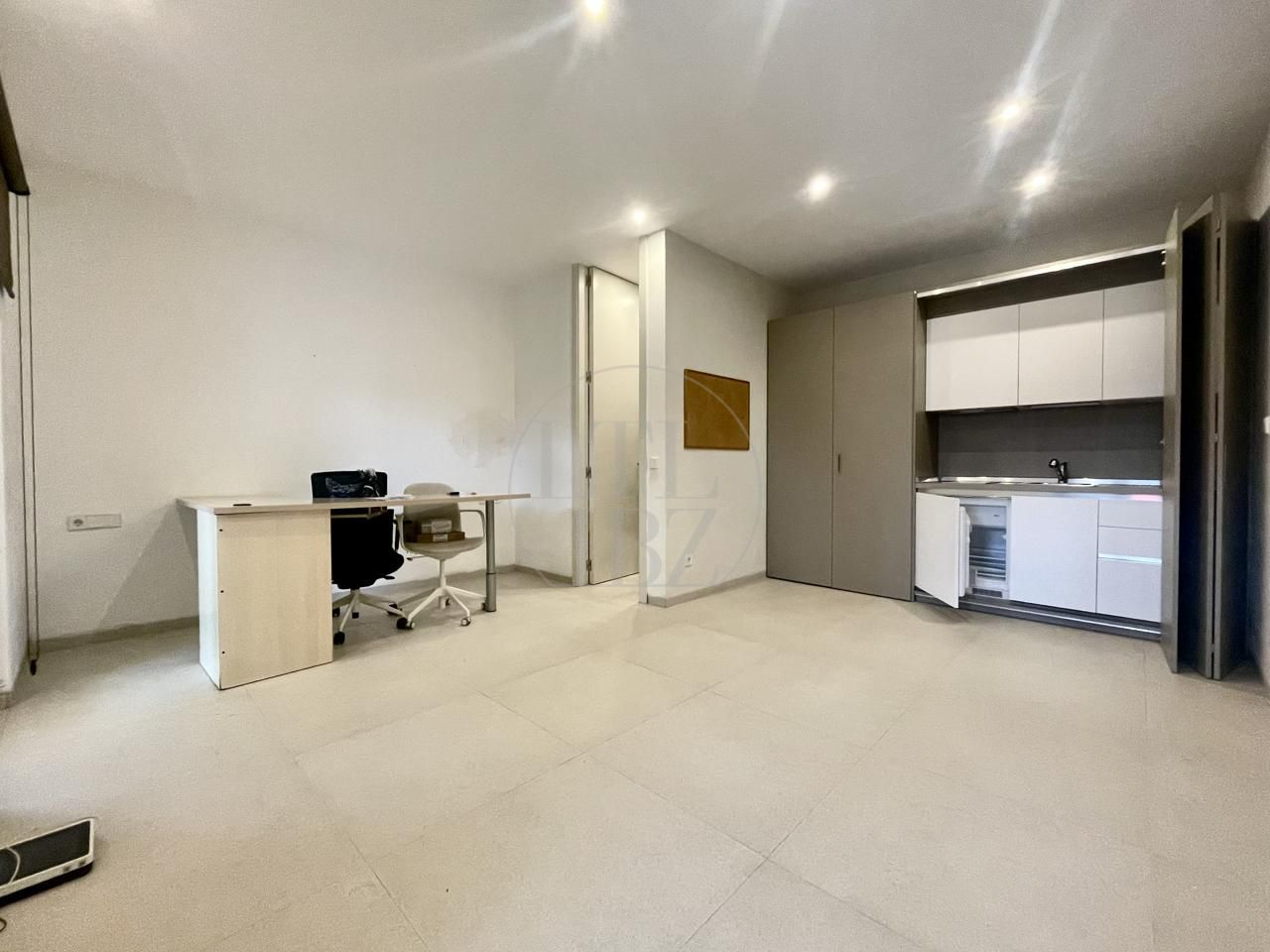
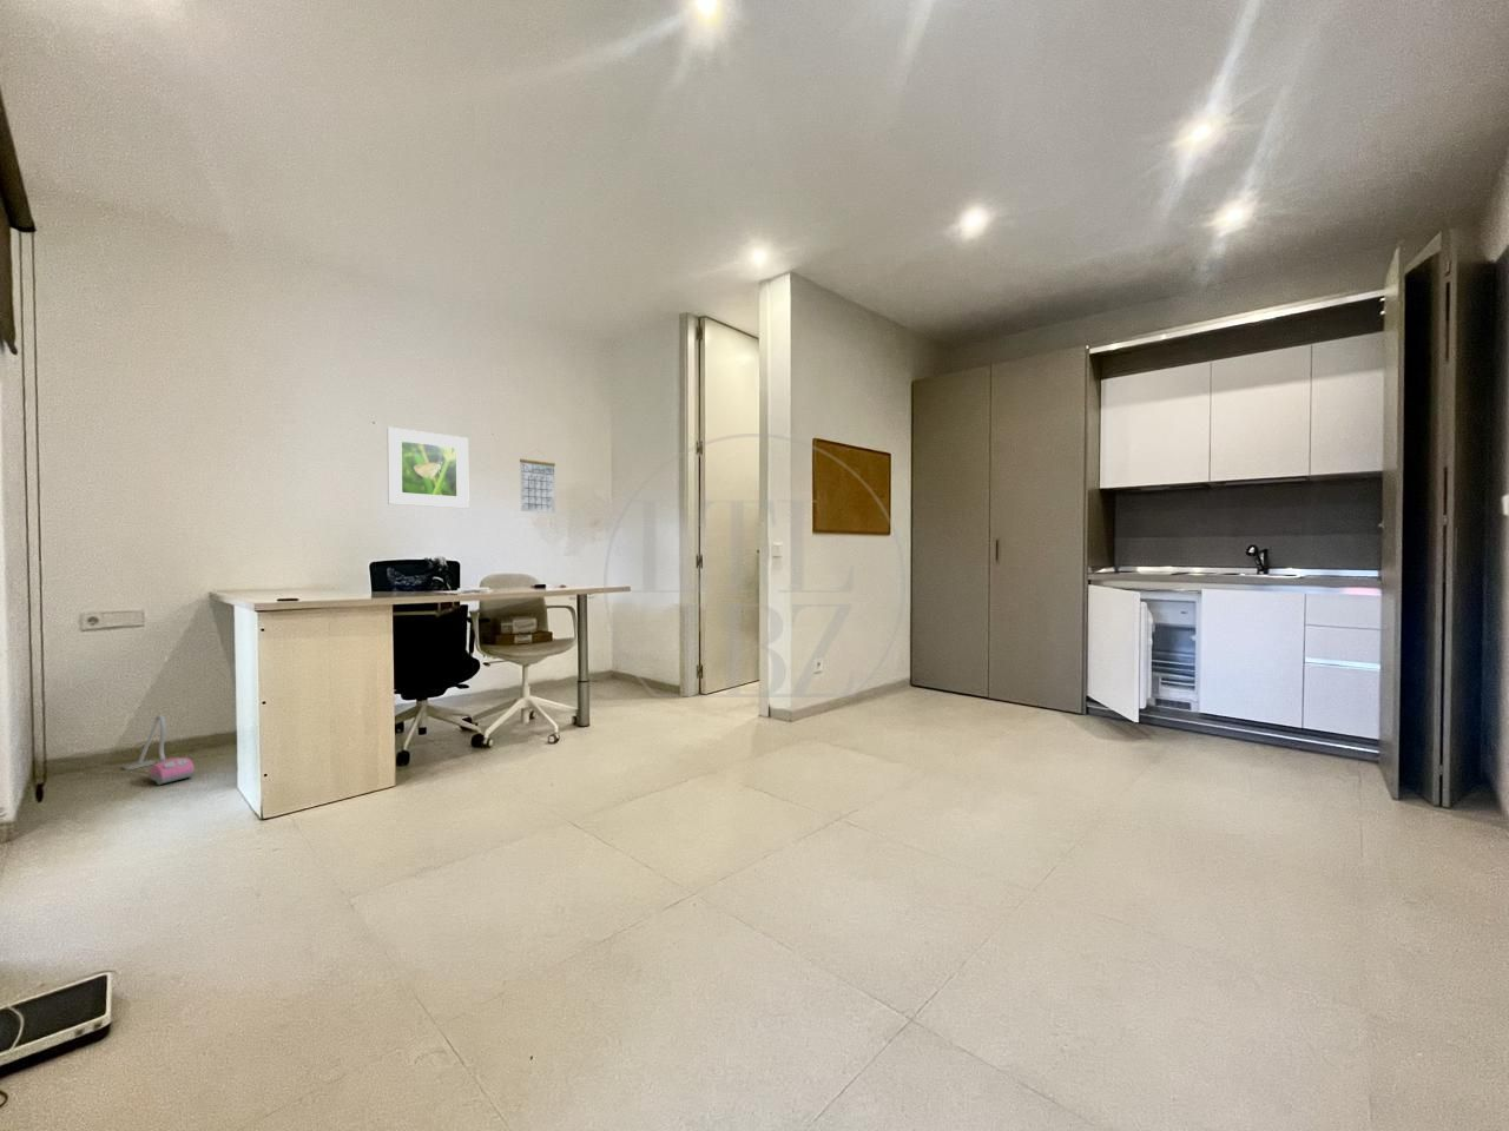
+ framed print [386,427,471,508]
+ vacuum cleaner [121,714,196,785]
+ calendar [519,448,556,513]
